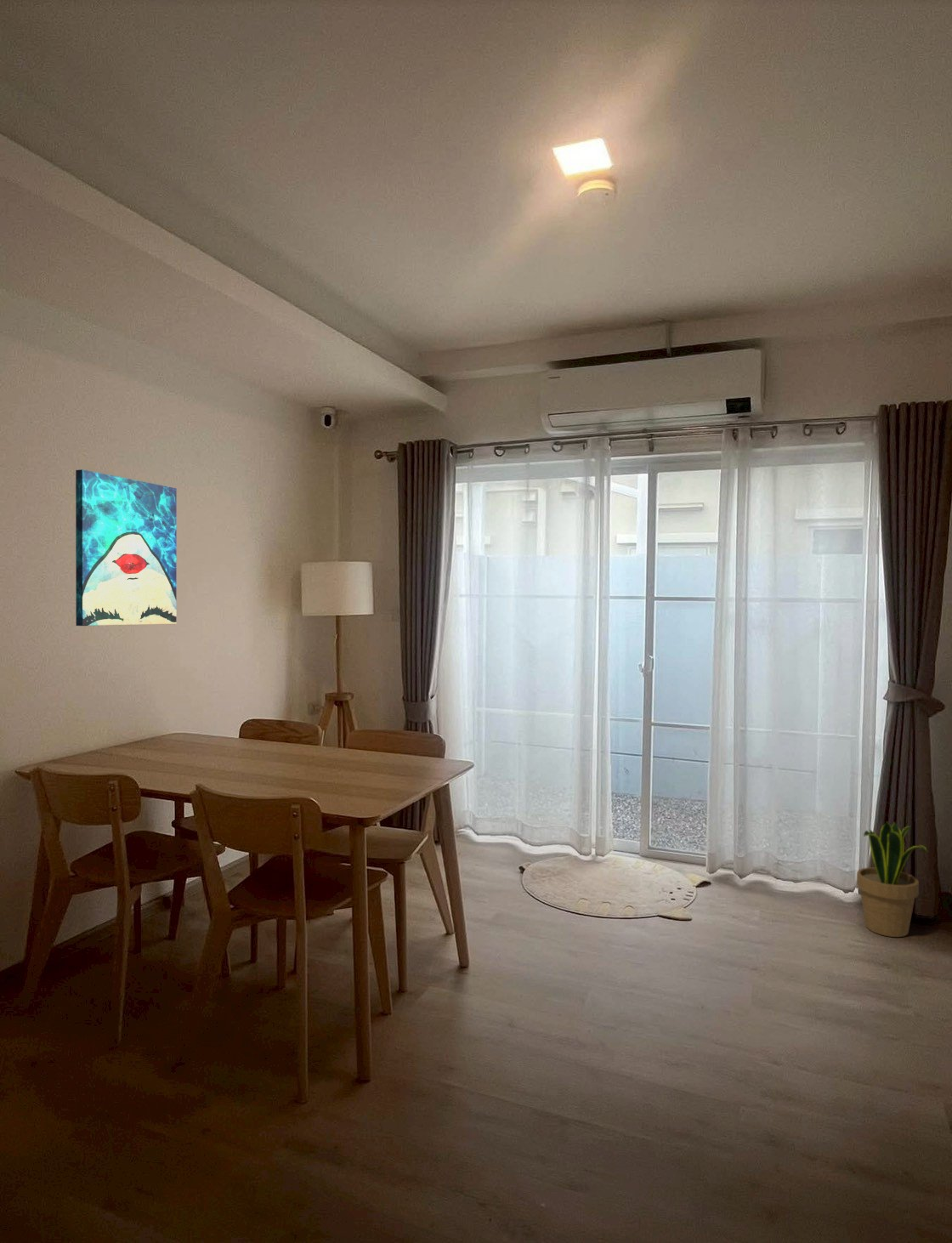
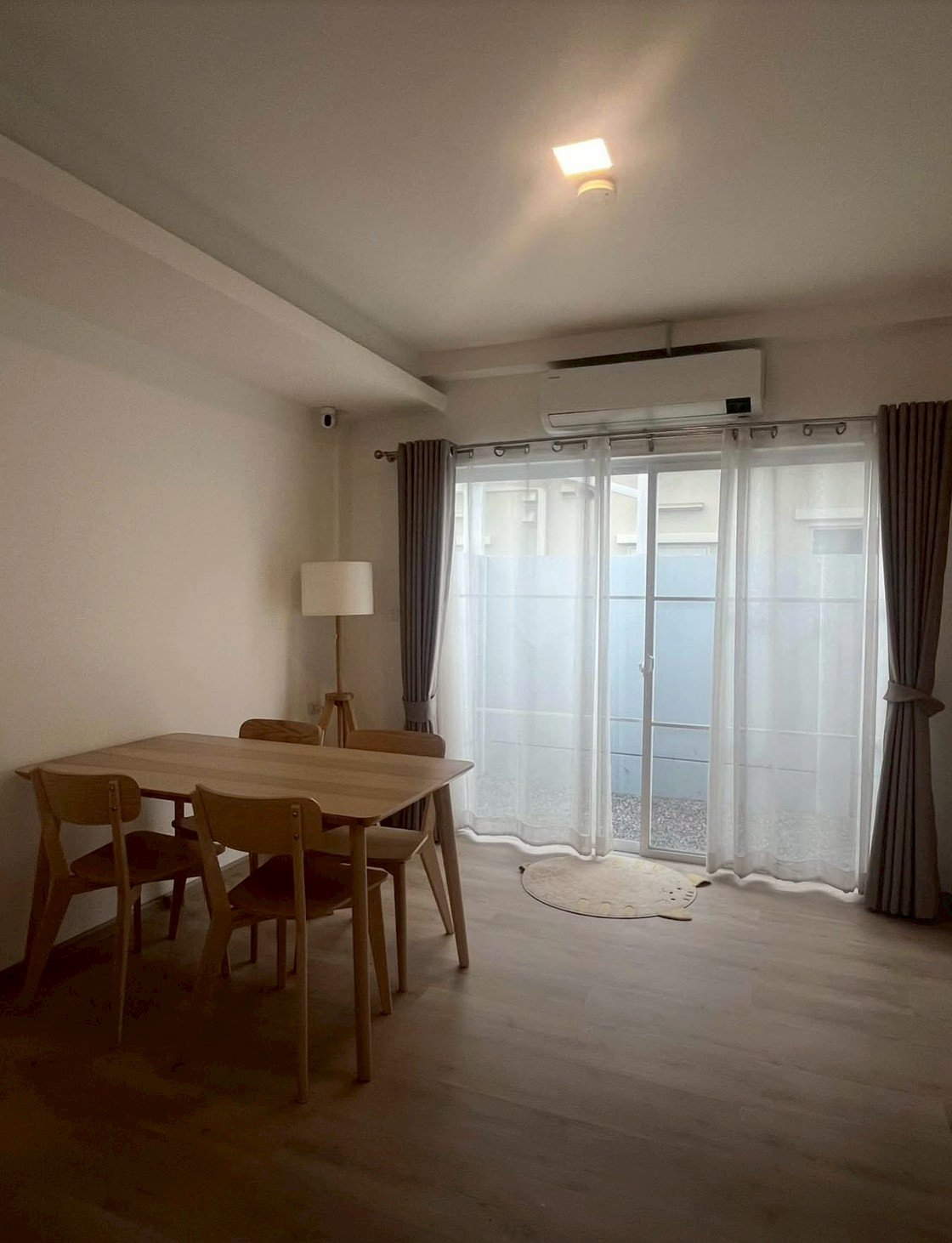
- potted plant [856,820,928,938]
- wall art [75,468,178,627]
